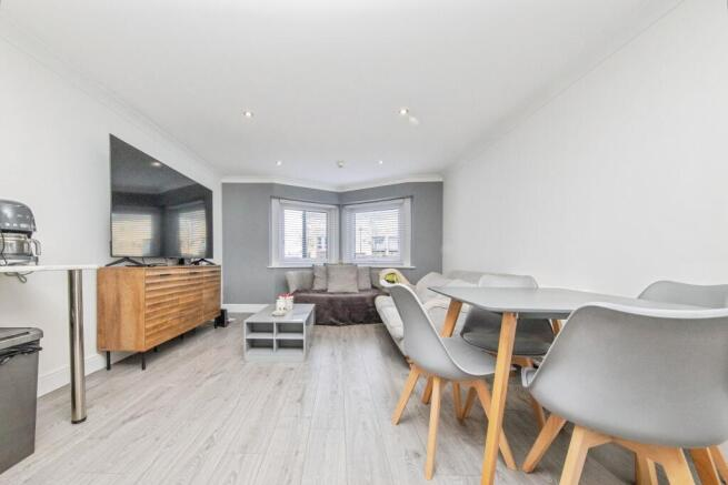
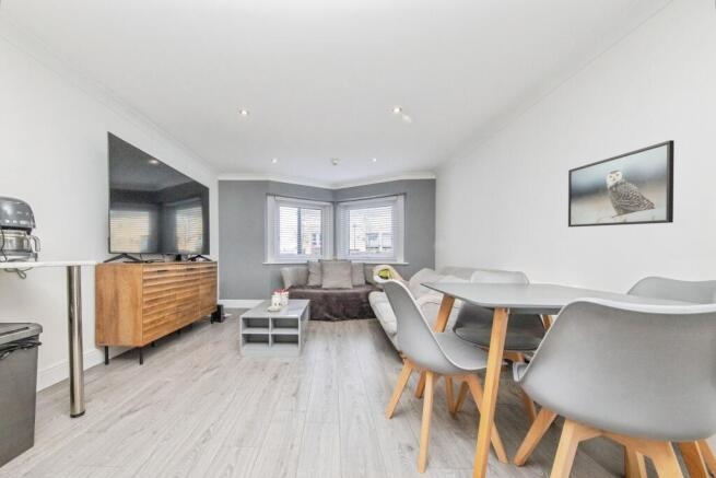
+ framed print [567,139,676,229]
